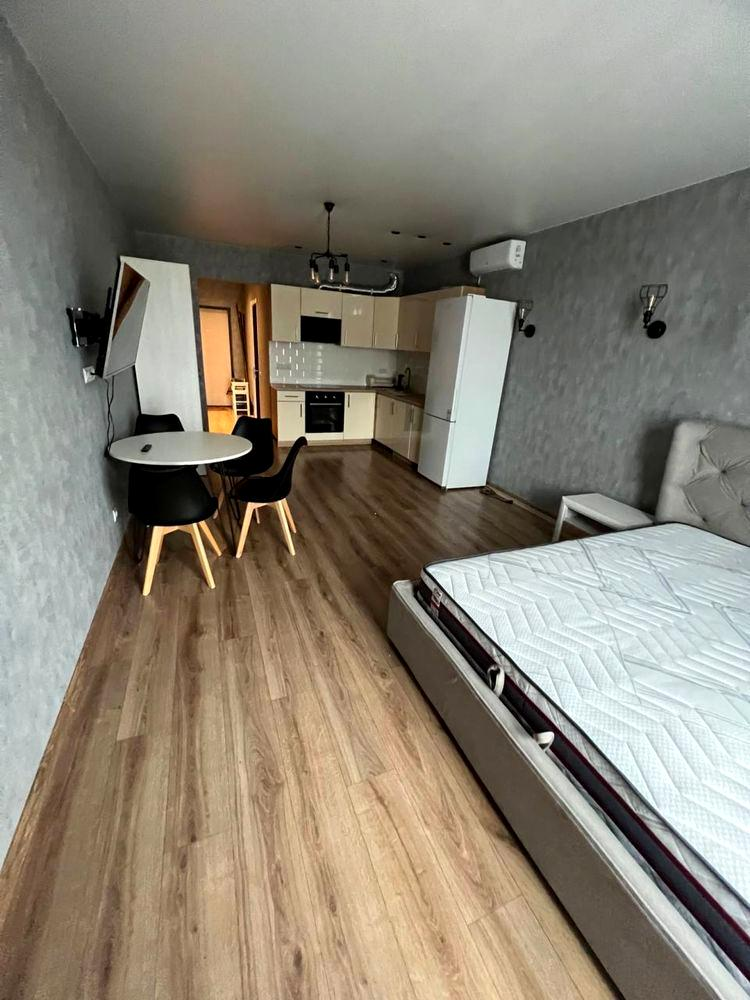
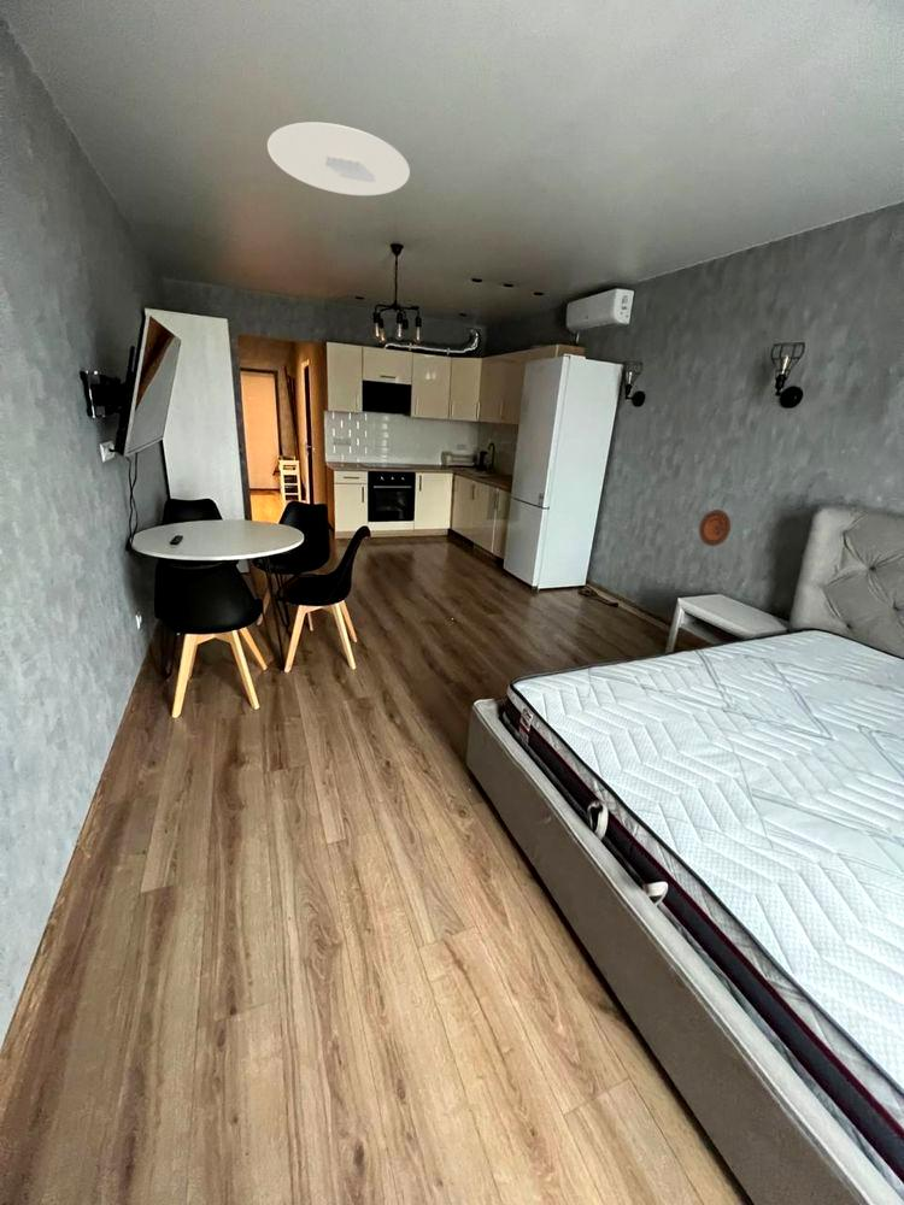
+ ceiling light [266,120,411,196]
+ decorative plate [698,509,732,547]
